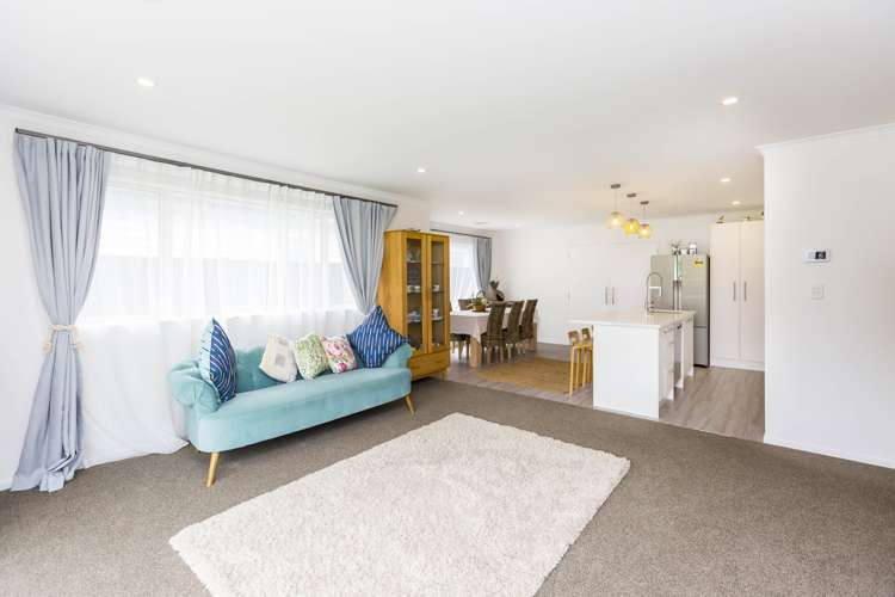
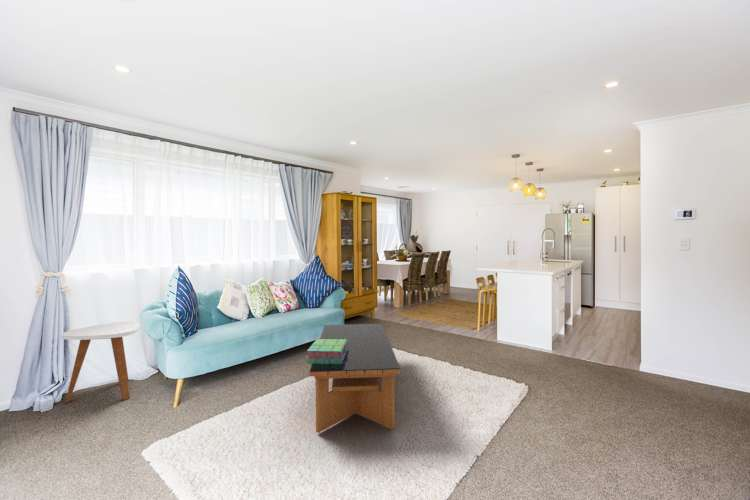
+ stack of books [305,338,348,365]
+ coffee table [309,323,401,434]
+ side table [60,320,141,404]
